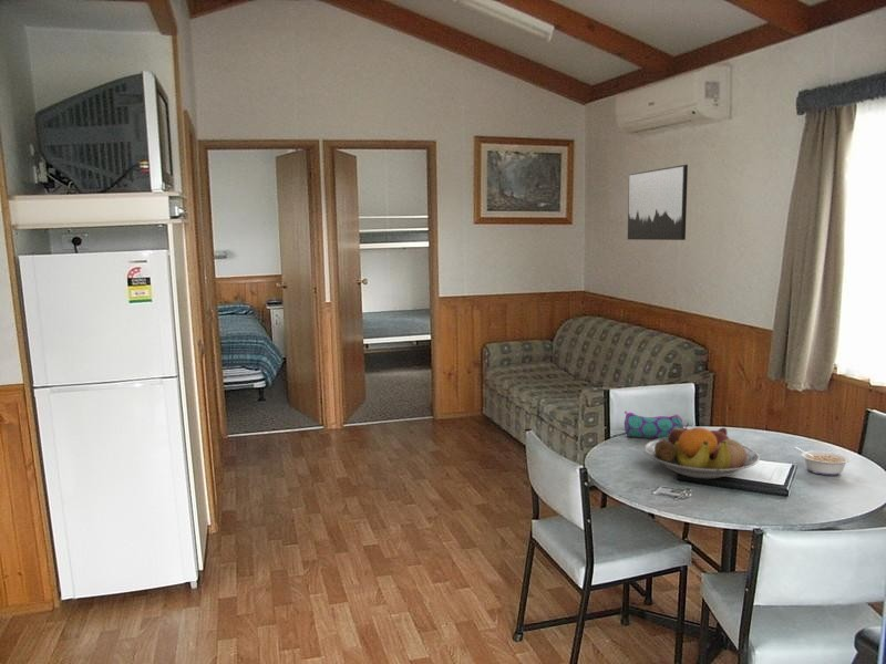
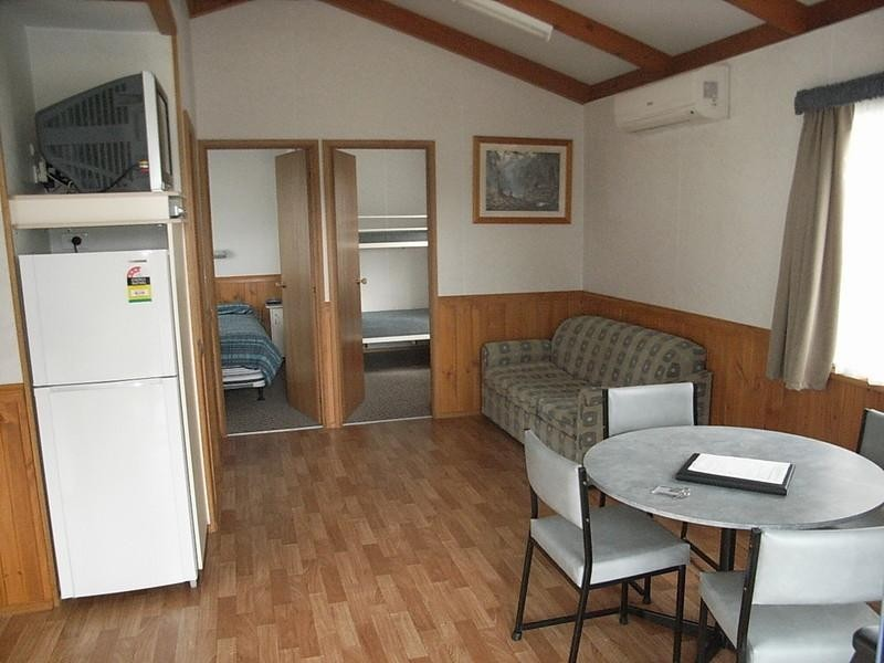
- legume [794,446,851,477]
- fruit bowl [642,423,761,480]
- pencil case [624,409,684,439]
- wall art [627,164,689,241]
